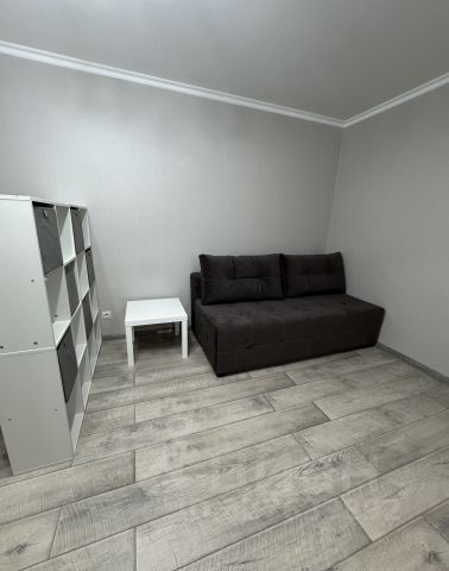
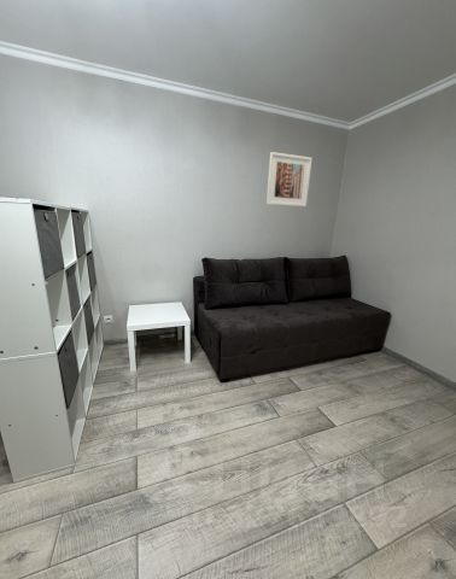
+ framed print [265,151,314,207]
